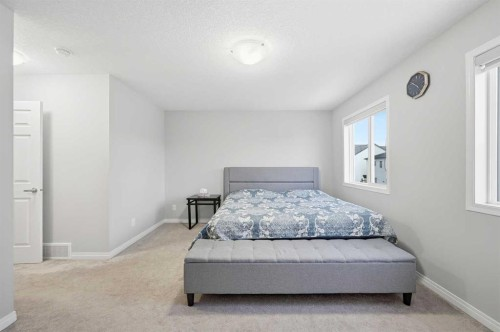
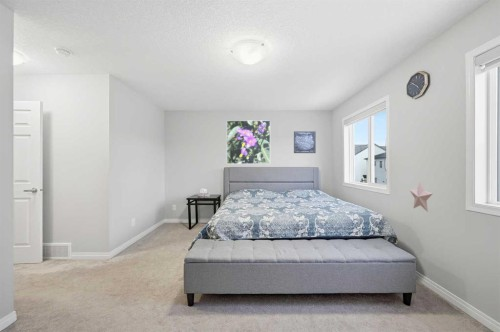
+ decorative star [409,180,434,213]
+ wall art [293,130,317,154]
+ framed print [226,120,271,165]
